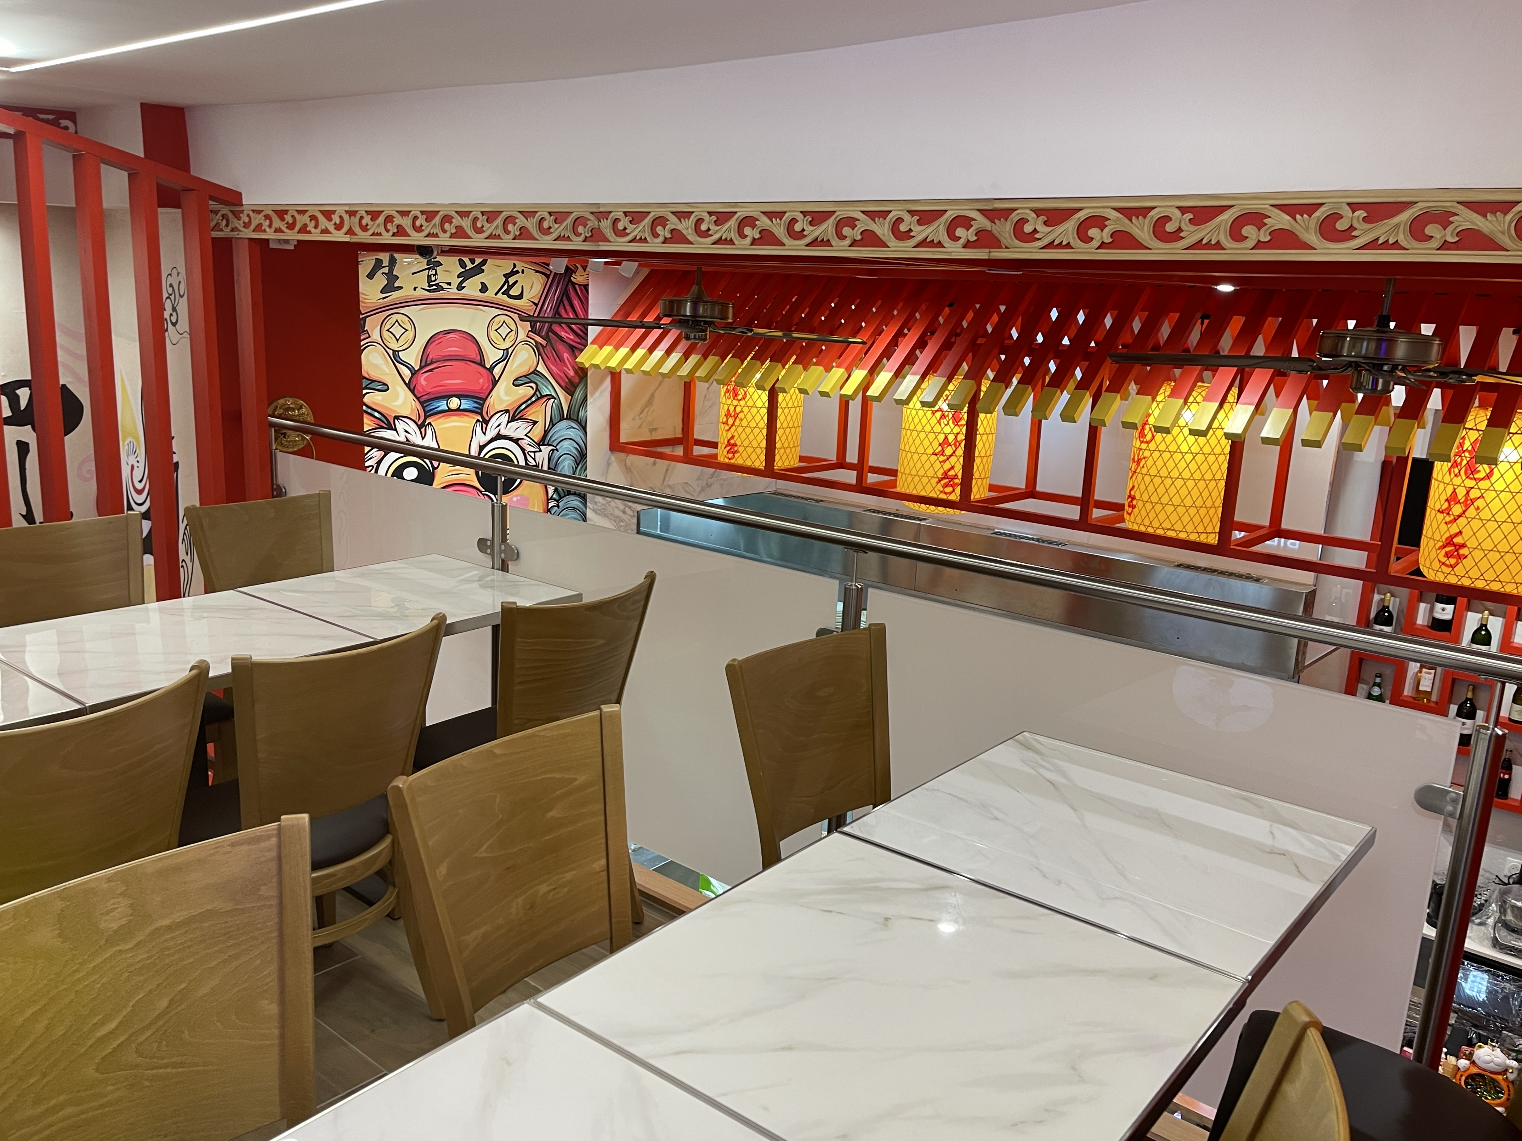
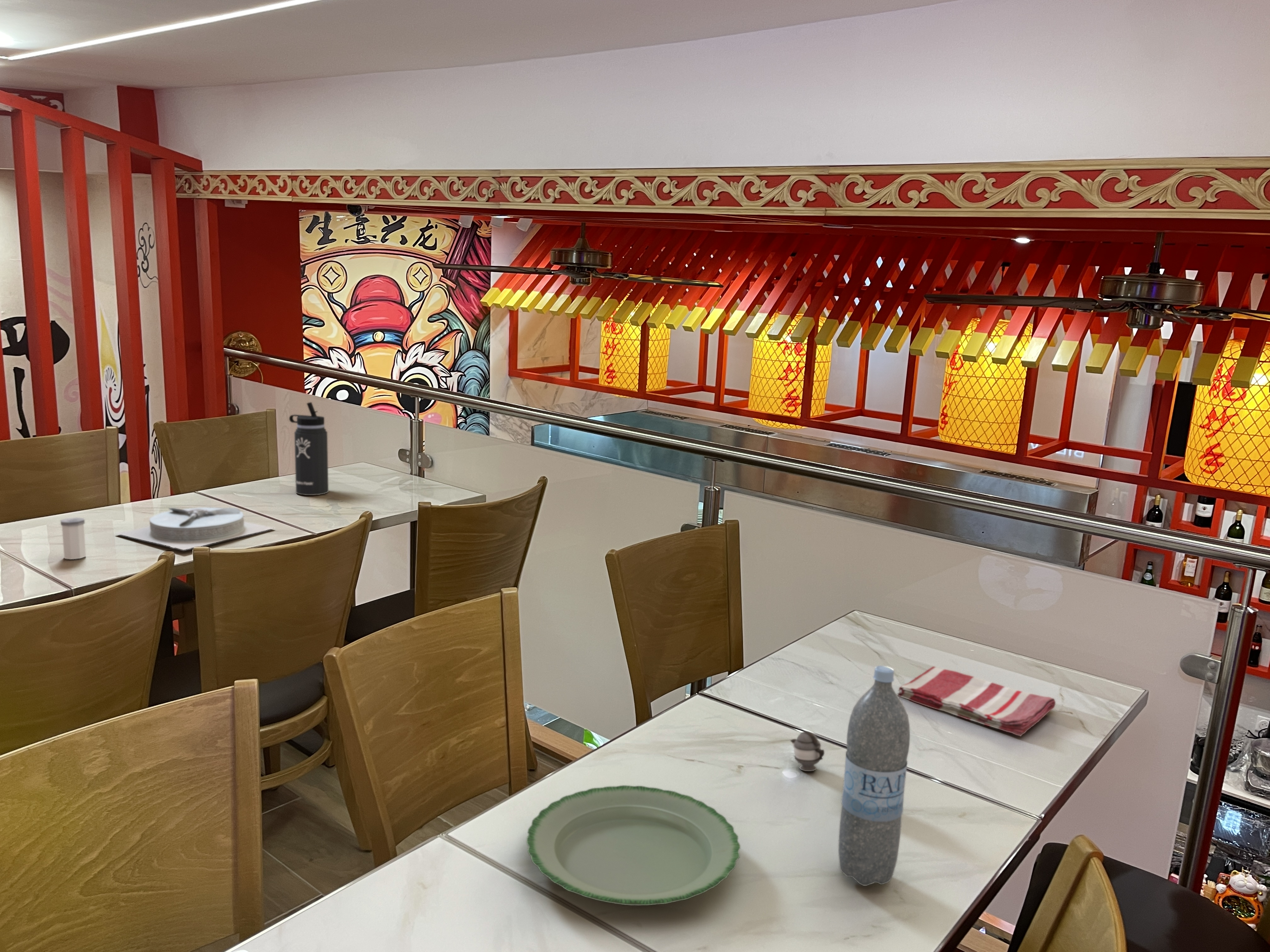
+ thermos bottle [289,402,329,496]
+ water bottle [838,665,910,886]
+ plate [526,785,741,906]
+ salt shaker [60,517,86,560]
+ teapot [790,731,825,772]
+ dish towel [897,666,1056,737]
+ plate [115,507,275,550]
